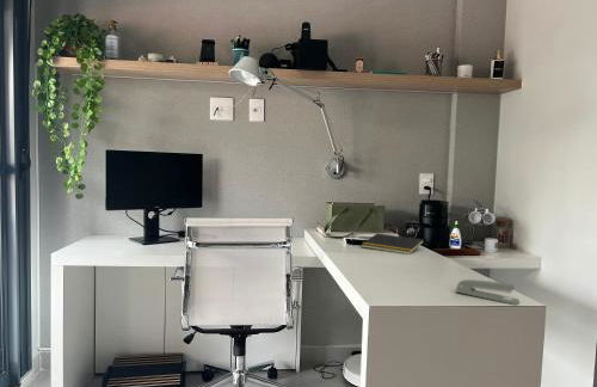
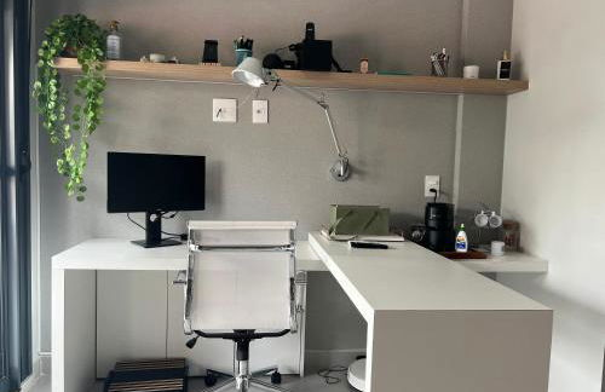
- notepad [361,232,425,256]
- stapler [454,278,521,306]
